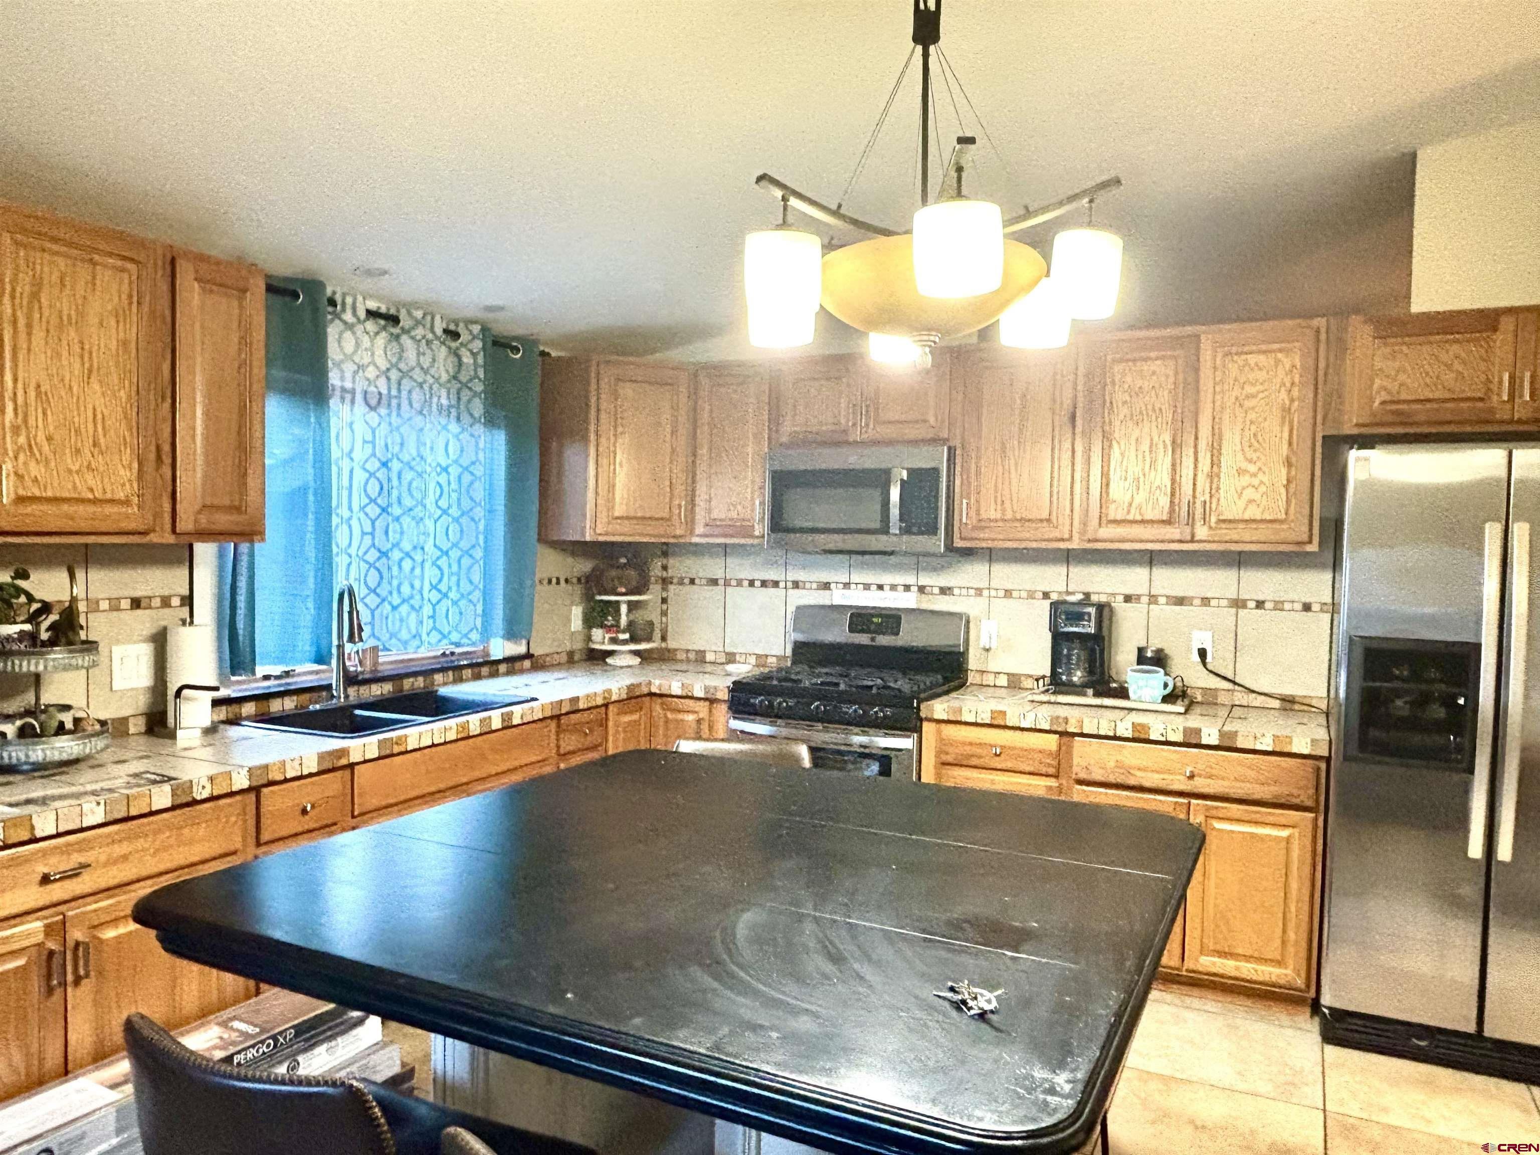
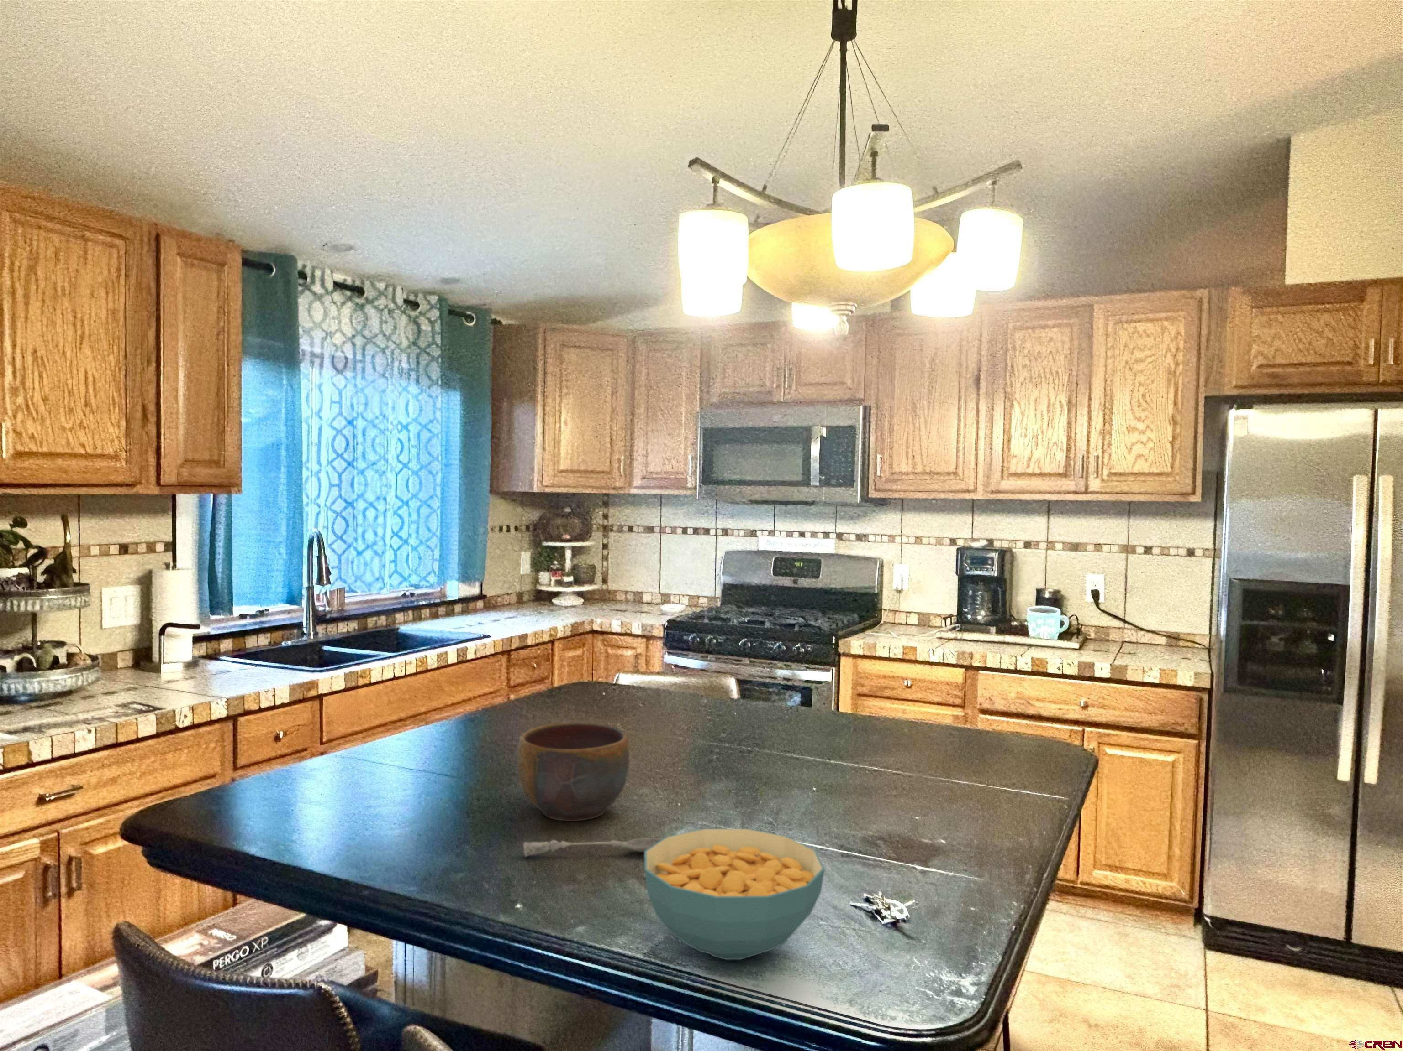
+ bowl [517,722,630,821]
+ cereal bowl [644,828,825,960]
+ soupspoon [523,838,663,858]
